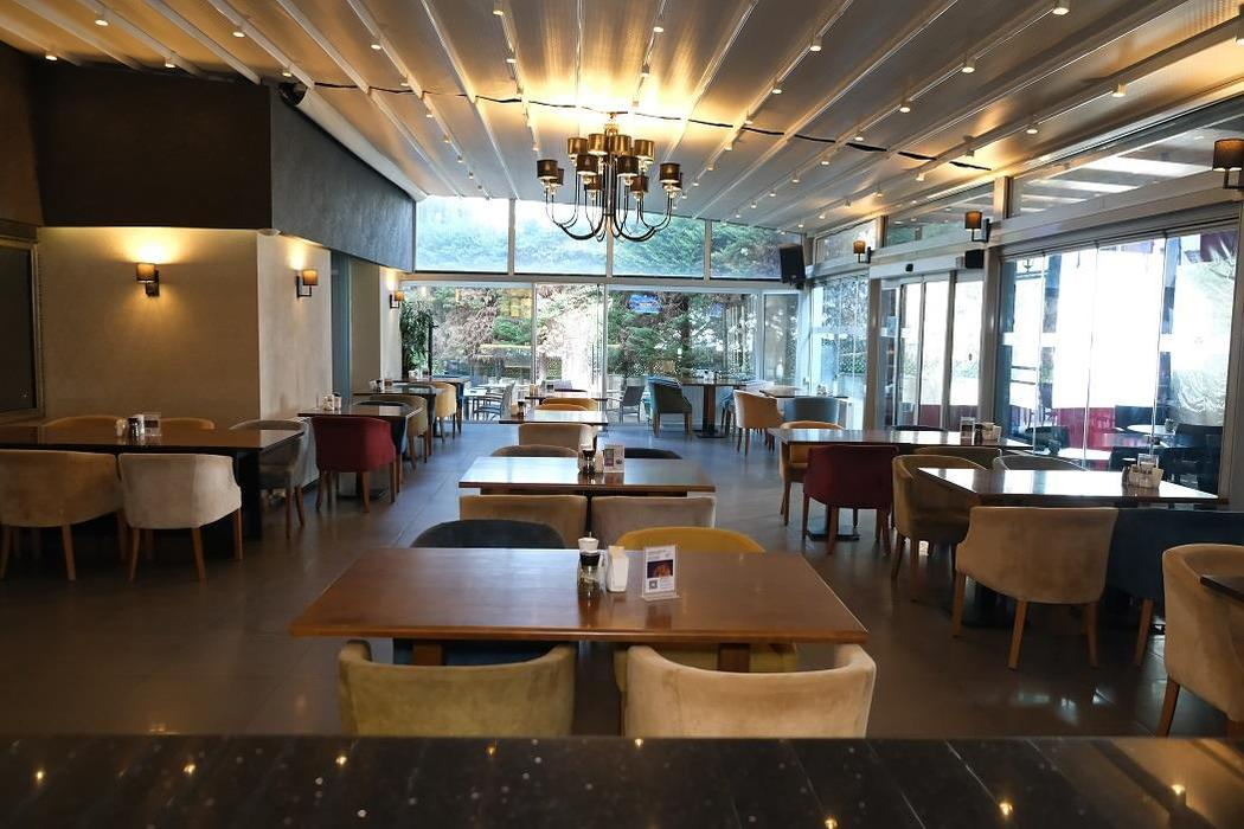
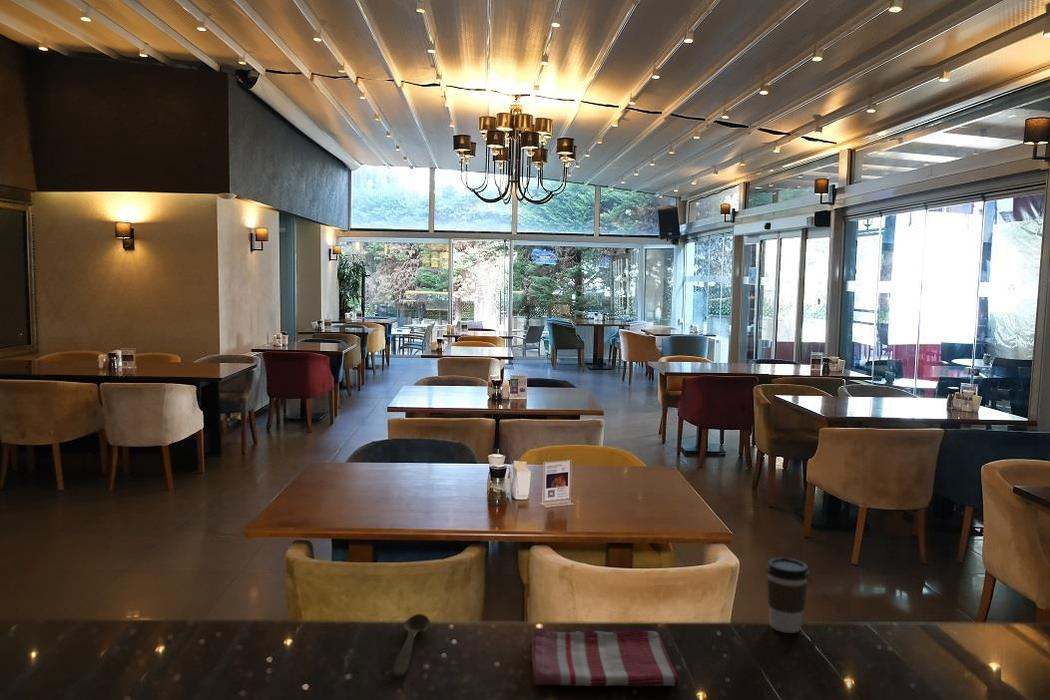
+ coffee cup [765,557,810,634]
+ dish towel [531,627,680,687]
+ spoon [391,613,431,678]
